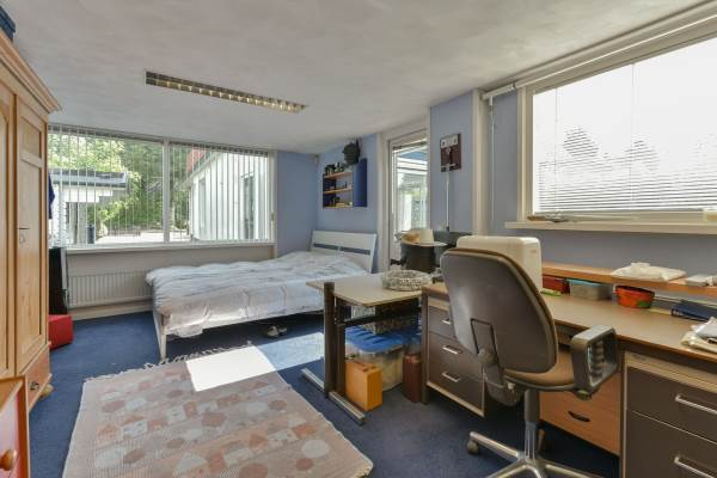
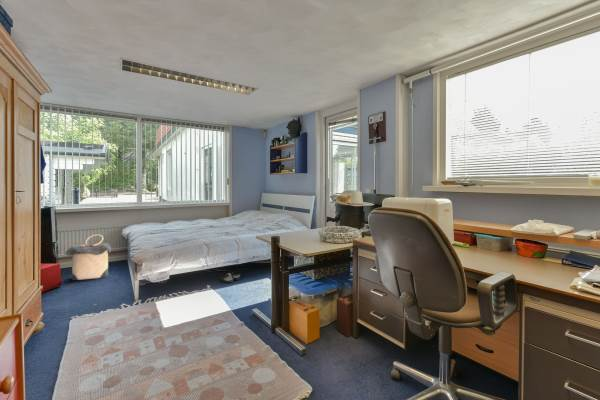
+ laundry hamper [64,234,112,281]
